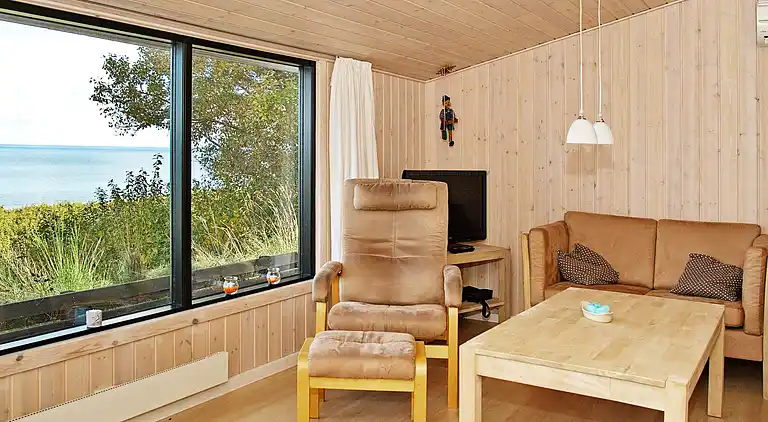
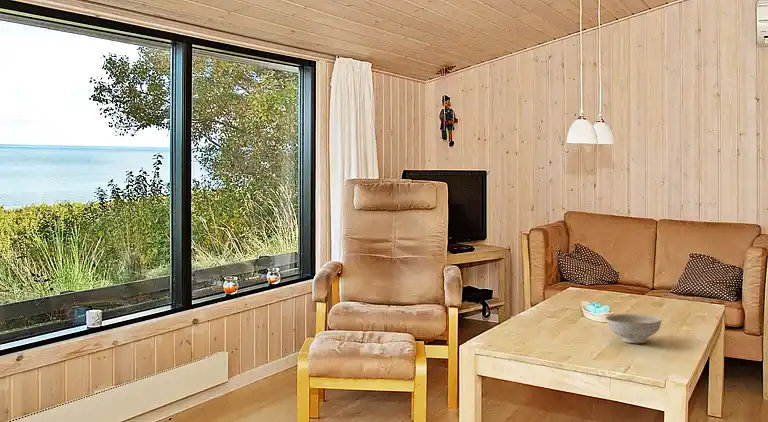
+ decorative bowl [605,313,663,344]
